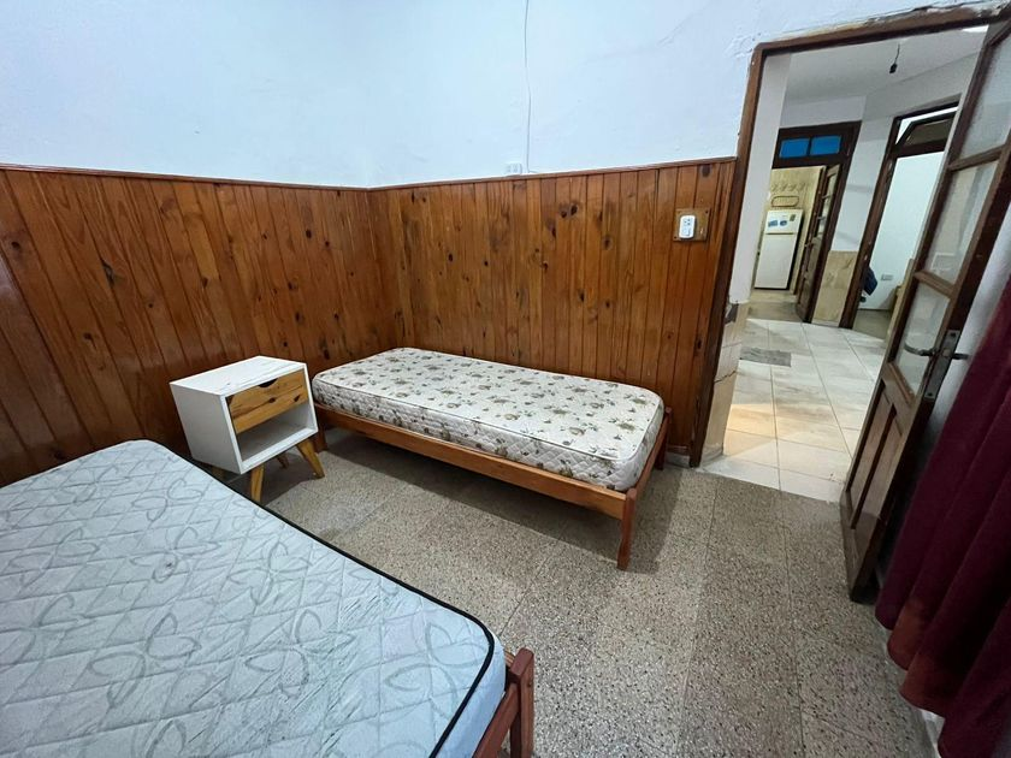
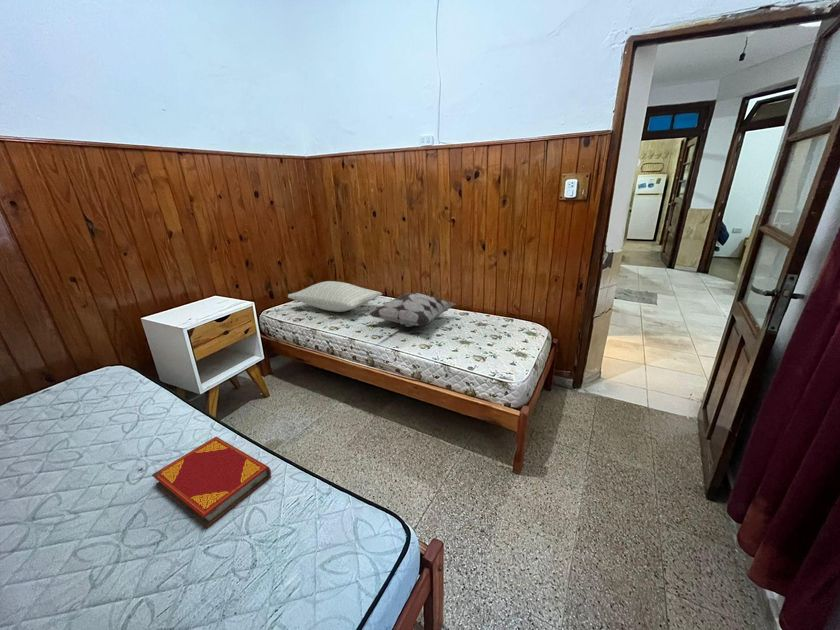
+ pillow [287,280,383,313]
+ hardback book [151,436,272,528]
+ decorative pillow [367,292,457,328]
